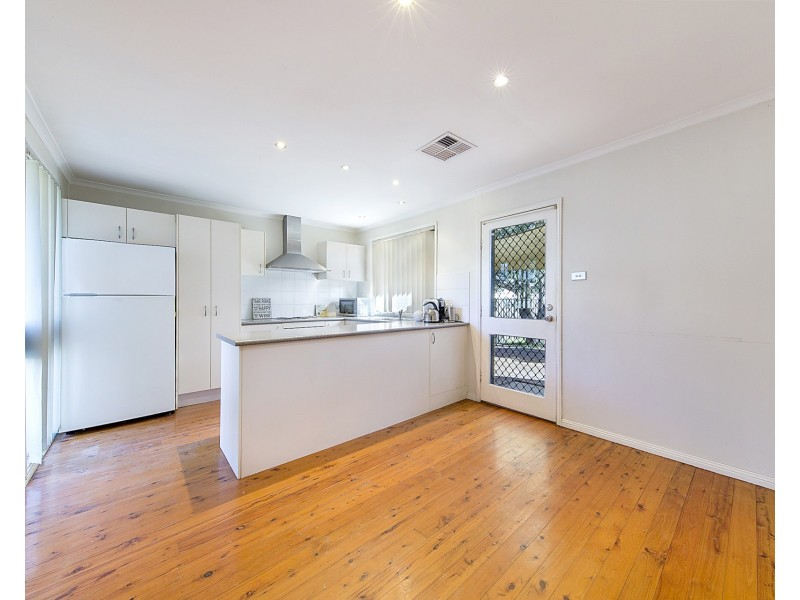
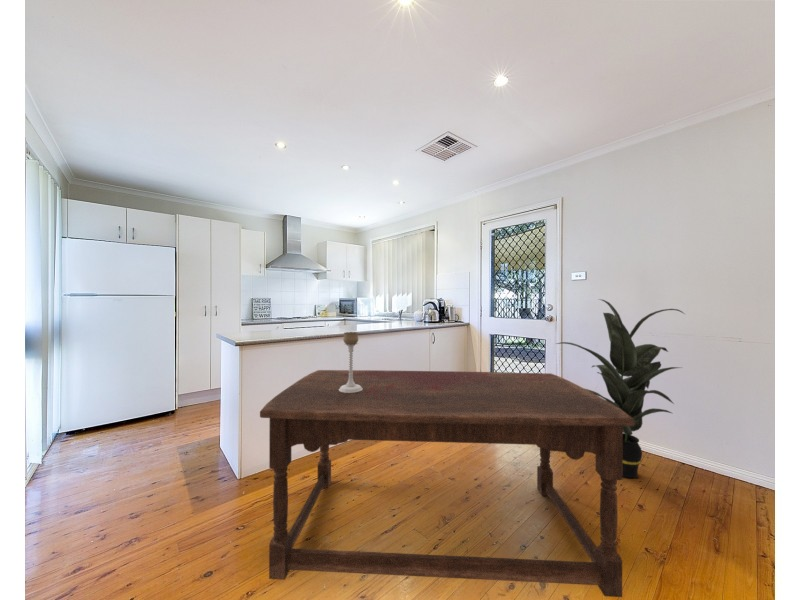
+ candle holder [339,331,363,393]
+ dining table [259,369,635,598]
+ indoor plant [555,298,687,479]
